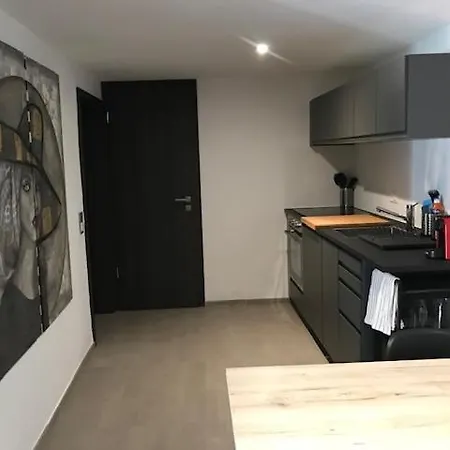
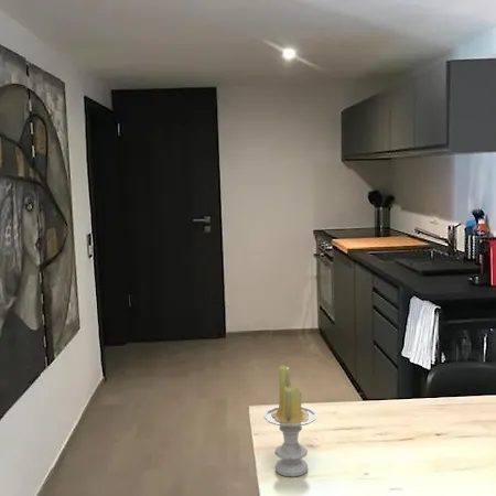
+ candle [262,364,319,477]
